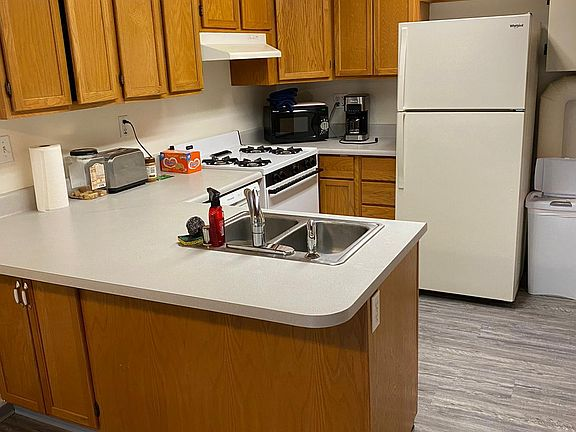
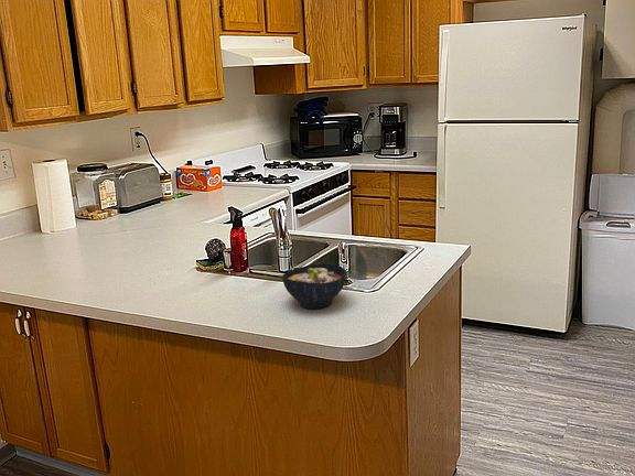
+ bowl [281,262,347,310]
